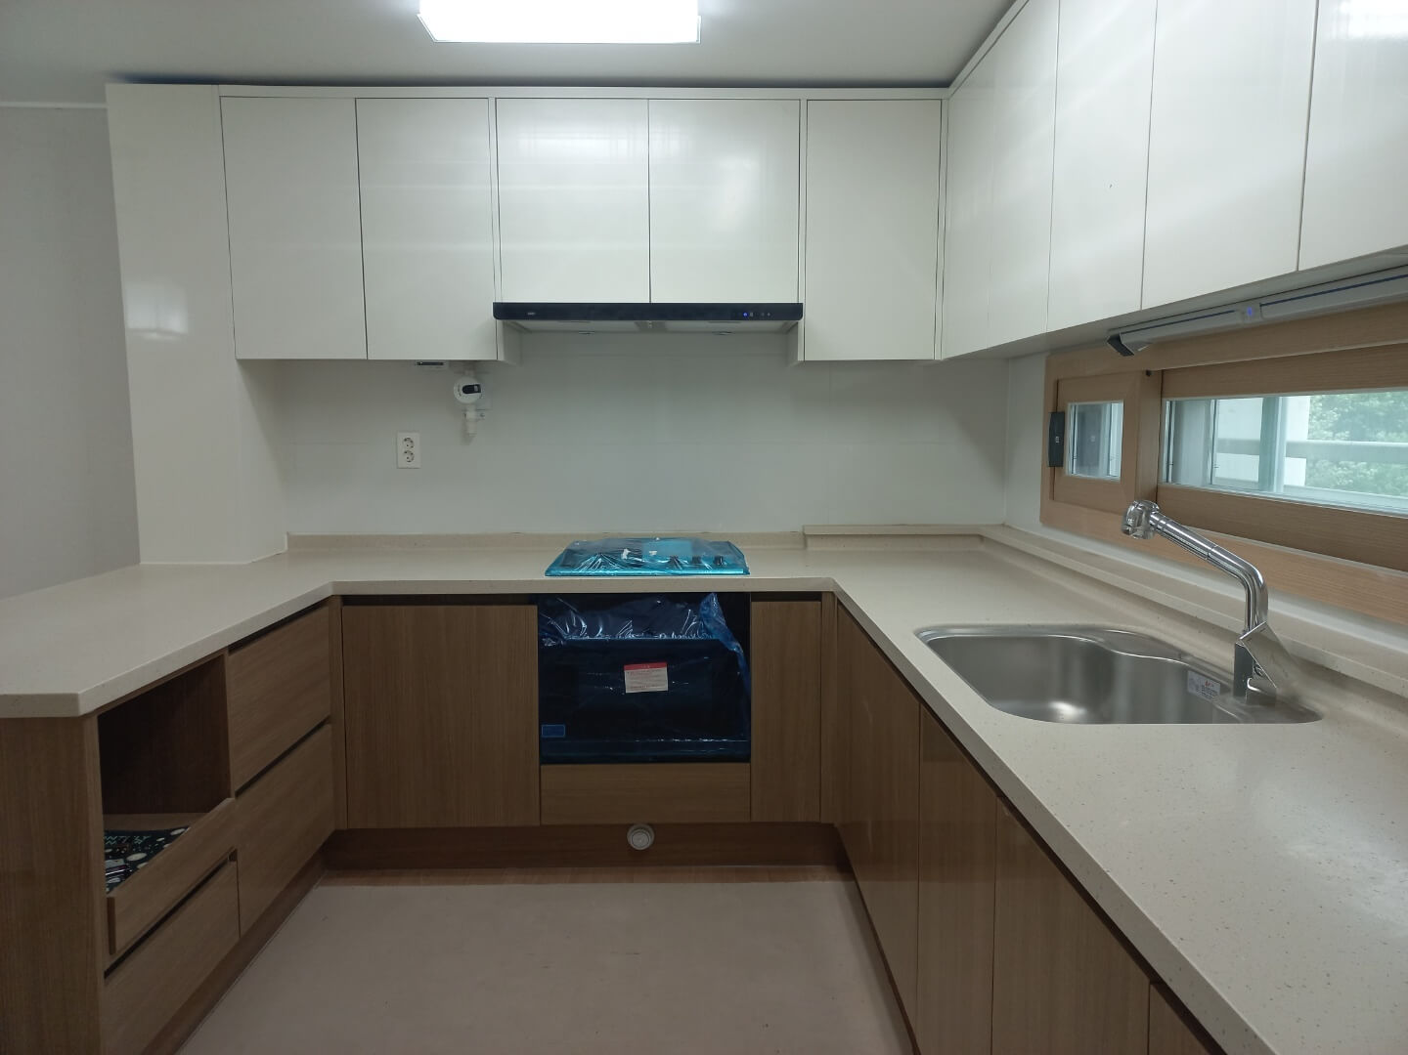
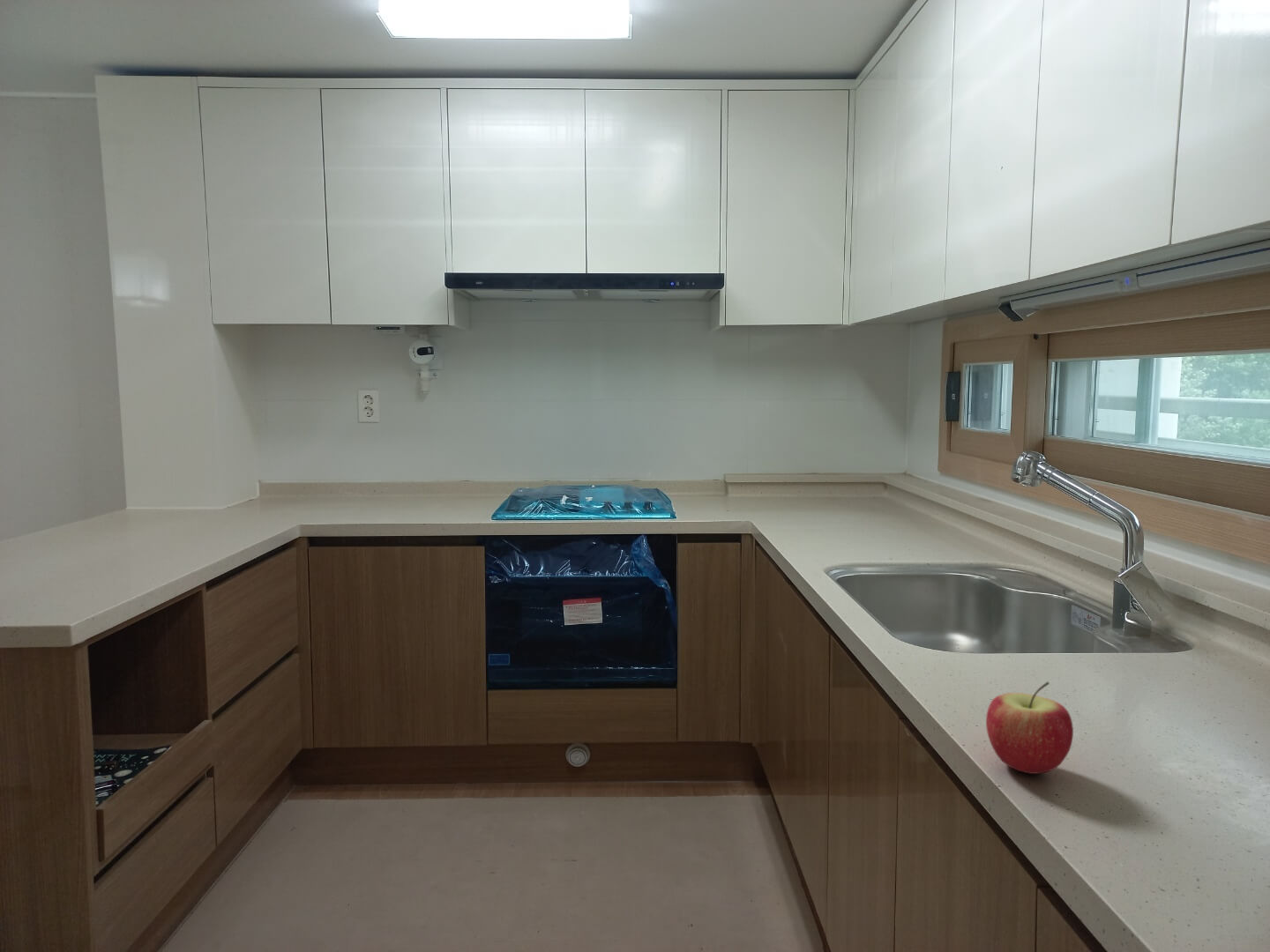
+ apple [985,681,1074,775]
